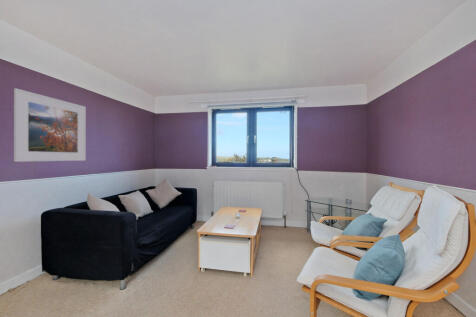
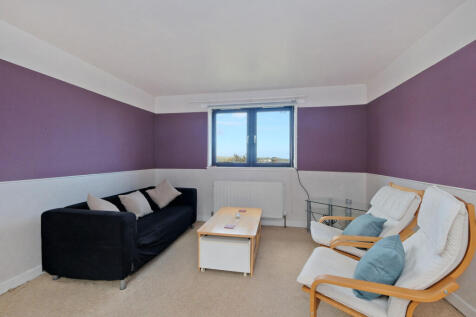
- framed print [13,87,87,163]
